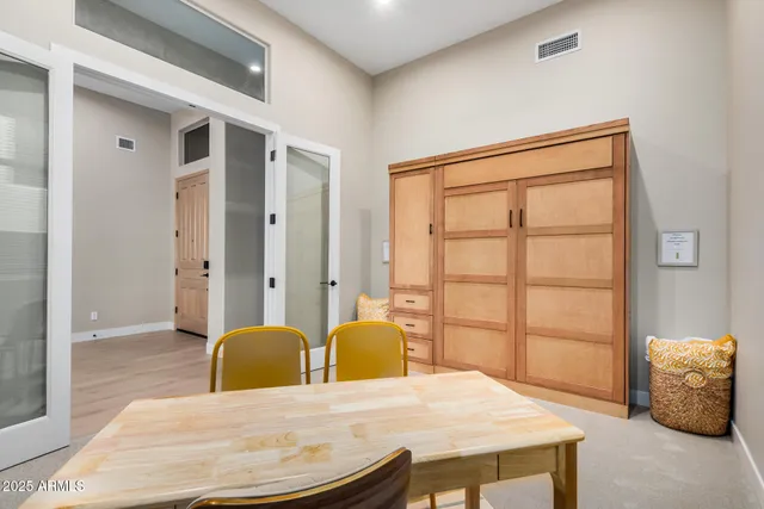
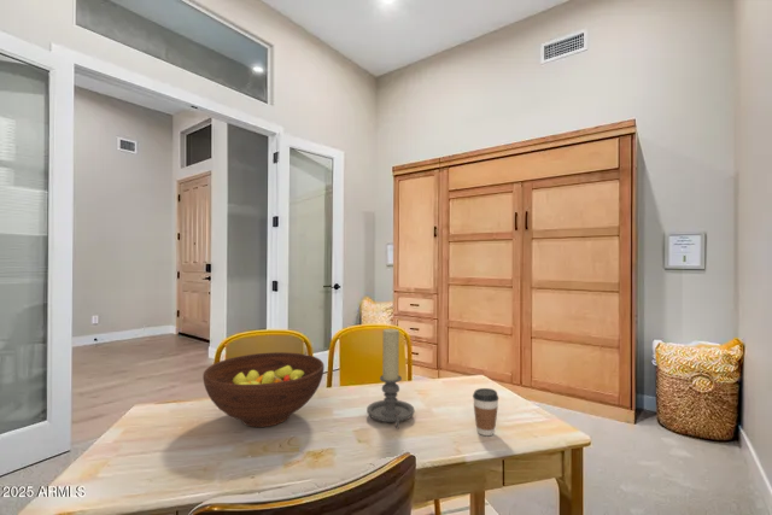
+ candle holder [365,328,415,429]
+ coffee cup [472,387,499,437]
+ fruit bowl [201,351,326,428]
